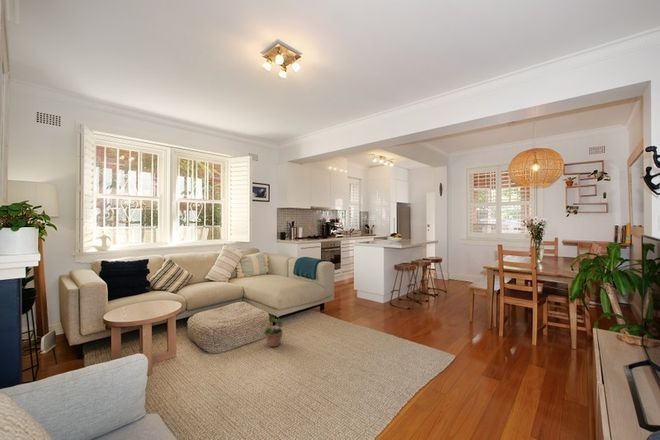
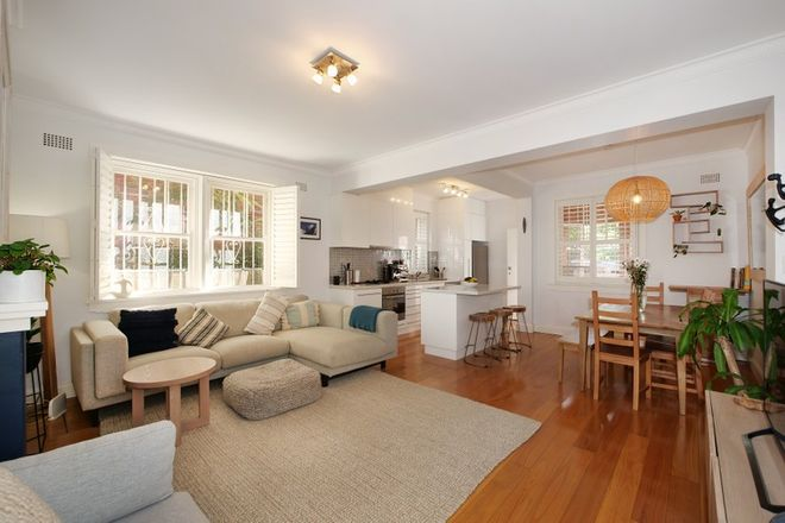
- potted plant [262,314,287,348]
